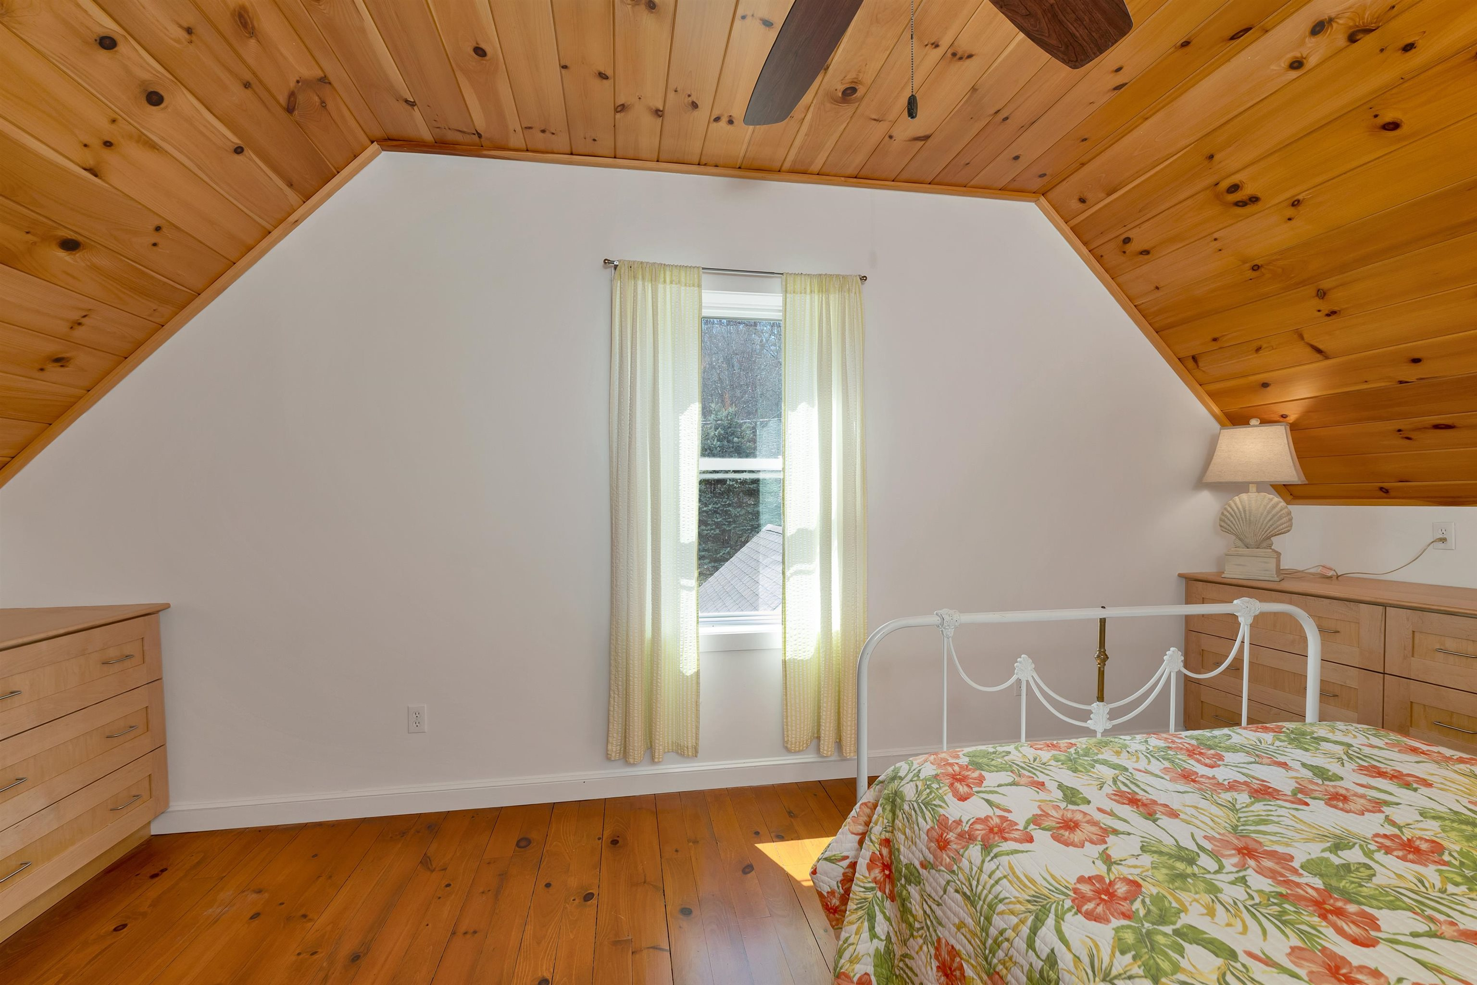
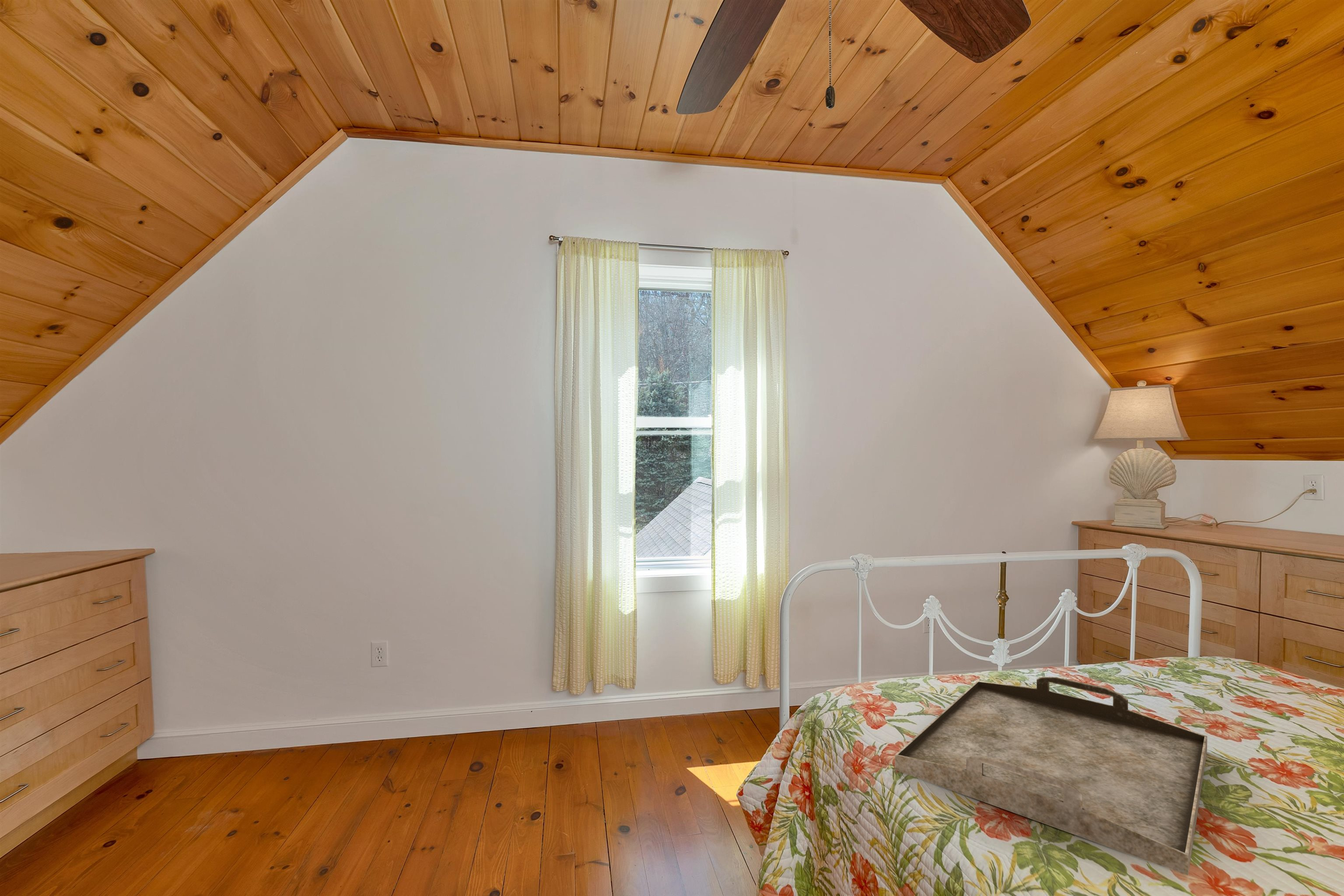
+ serving tray [895,676,1208,876]
